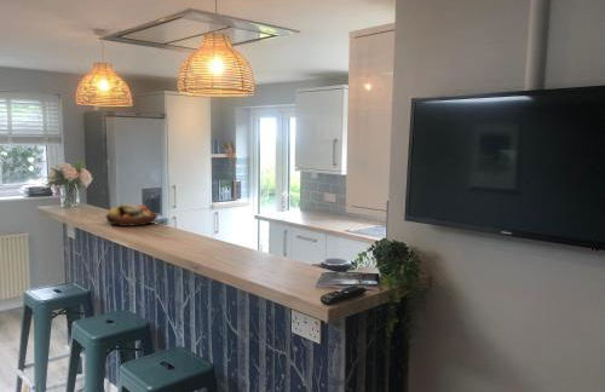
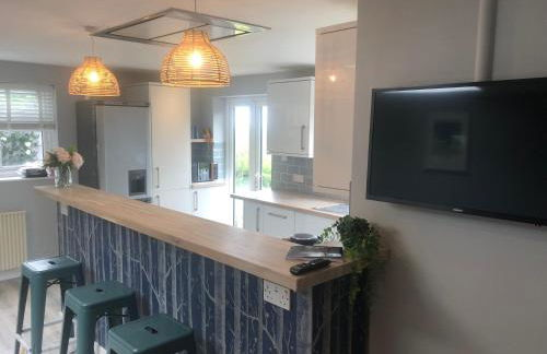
- fruit bowl [104,202,159,227]
